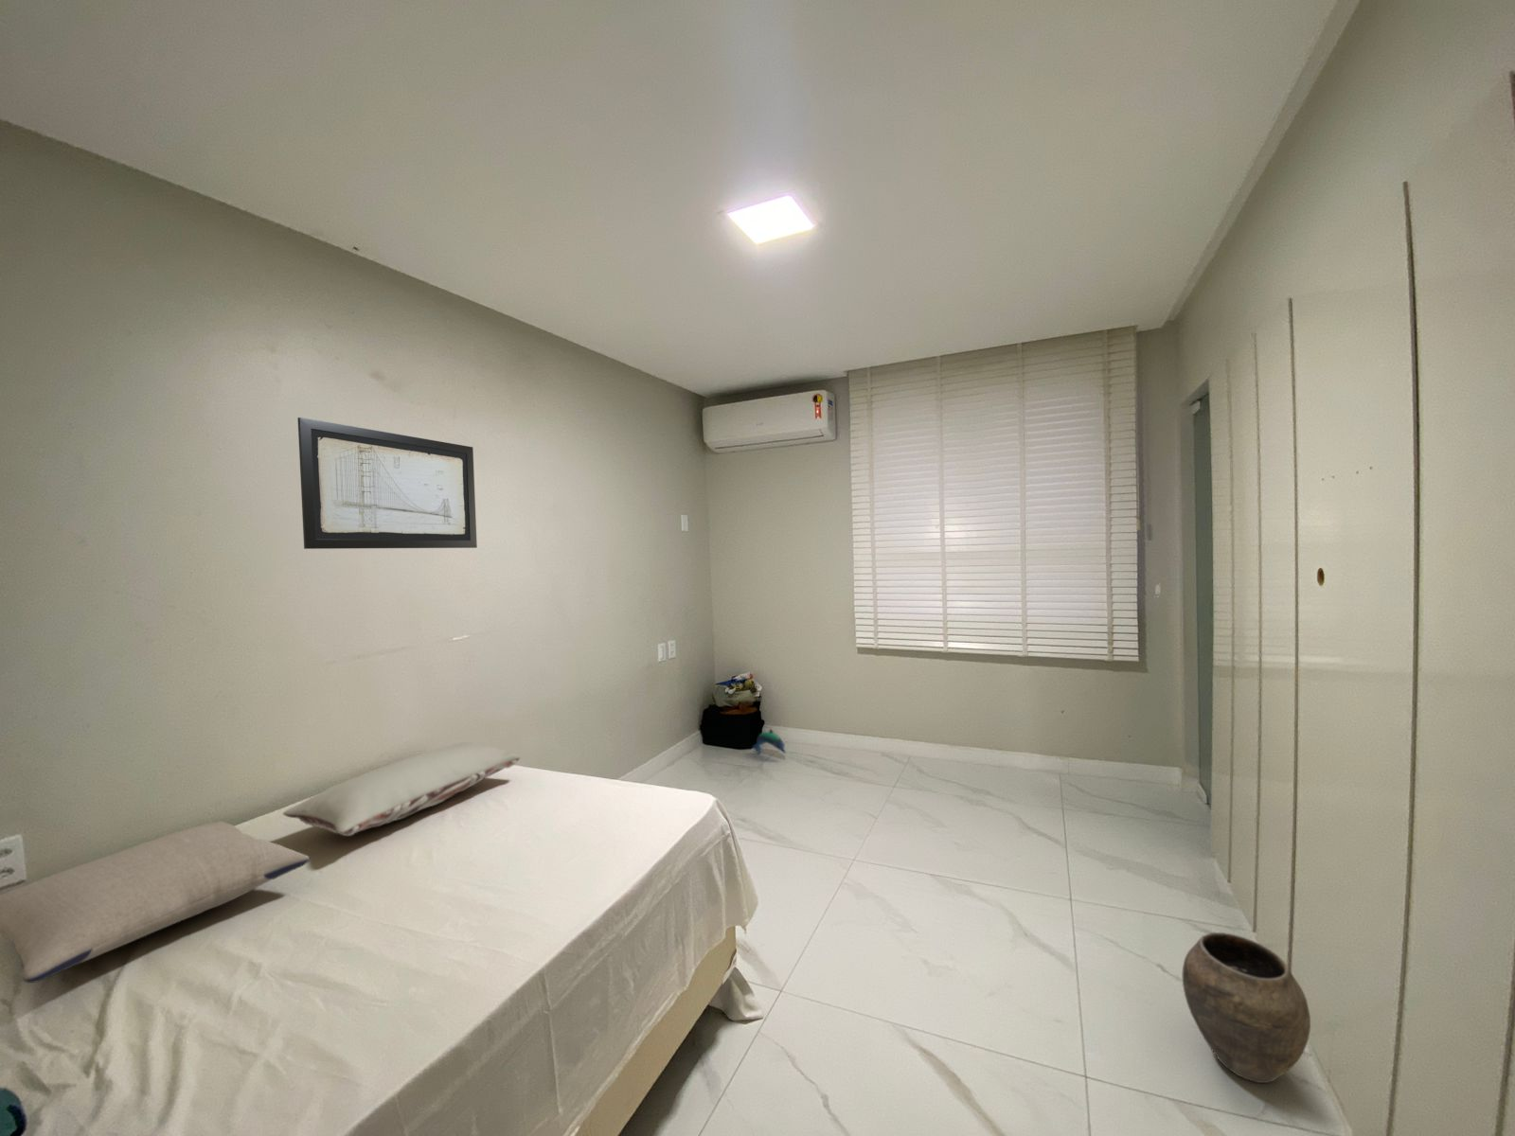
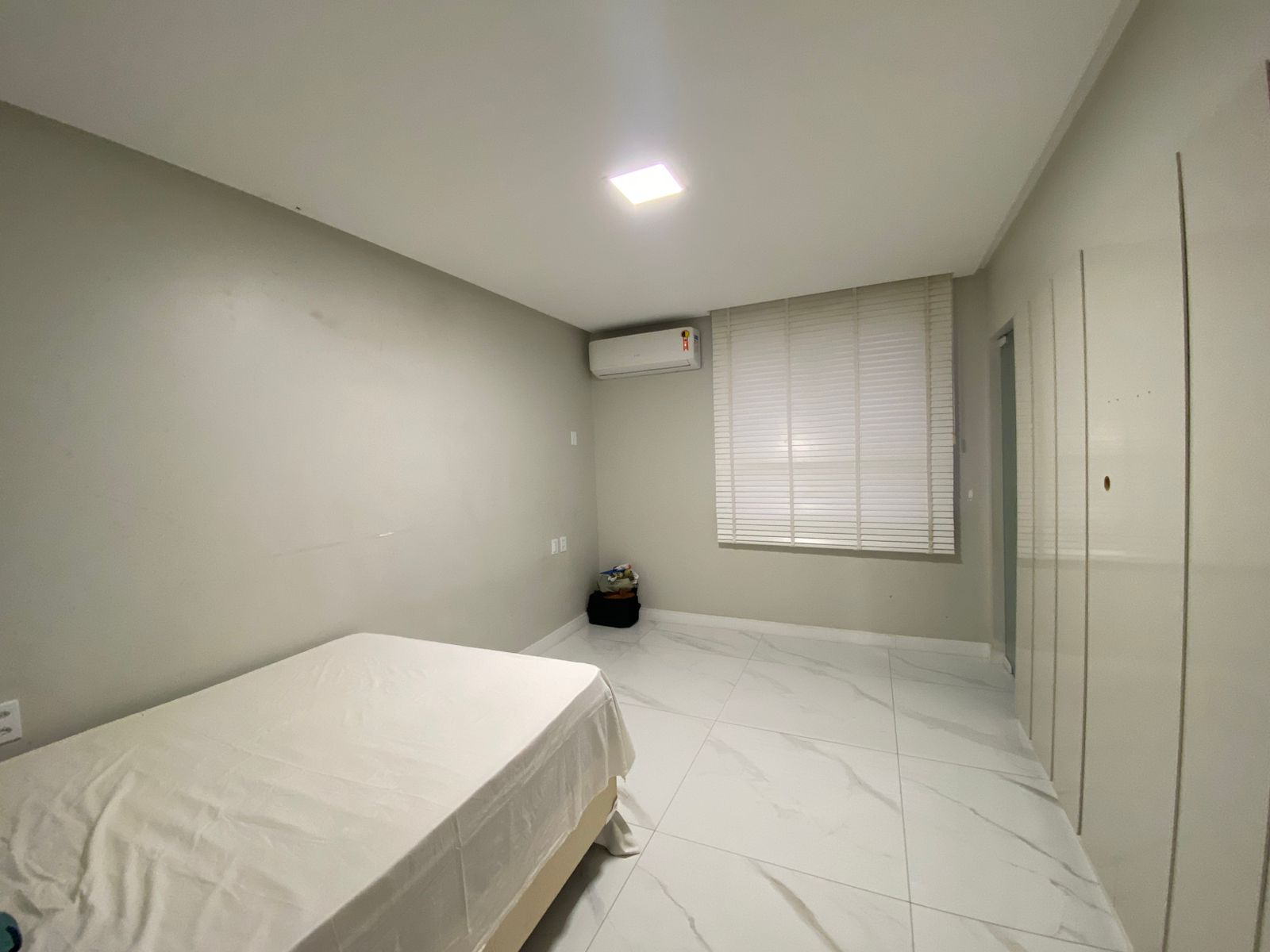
- wall art [297,416,478,550]
- pillow [283,741,521,836]
- plush toy [752,728,787,754]
- pillow [0,820,310,983]
- vase [1182,932,1311,1083]
